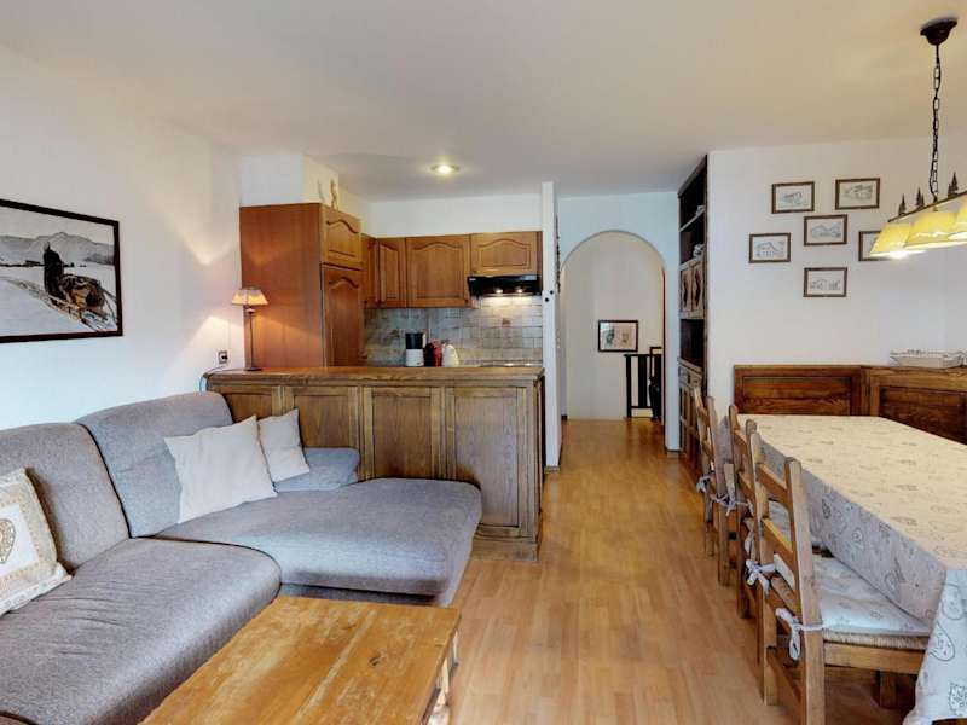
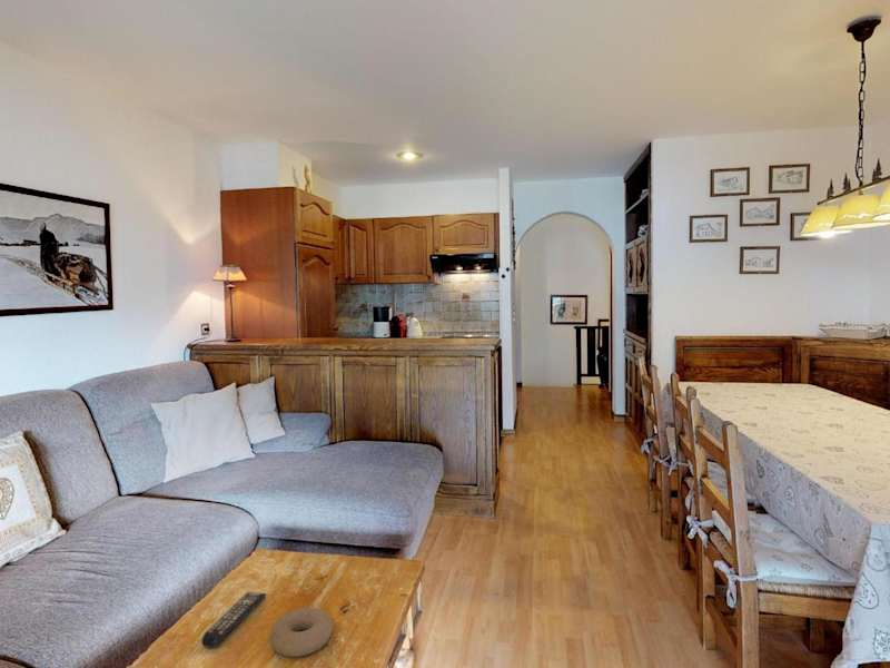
+ remote control [200,591,267,649]
+ bowl [268,607,334,658]
